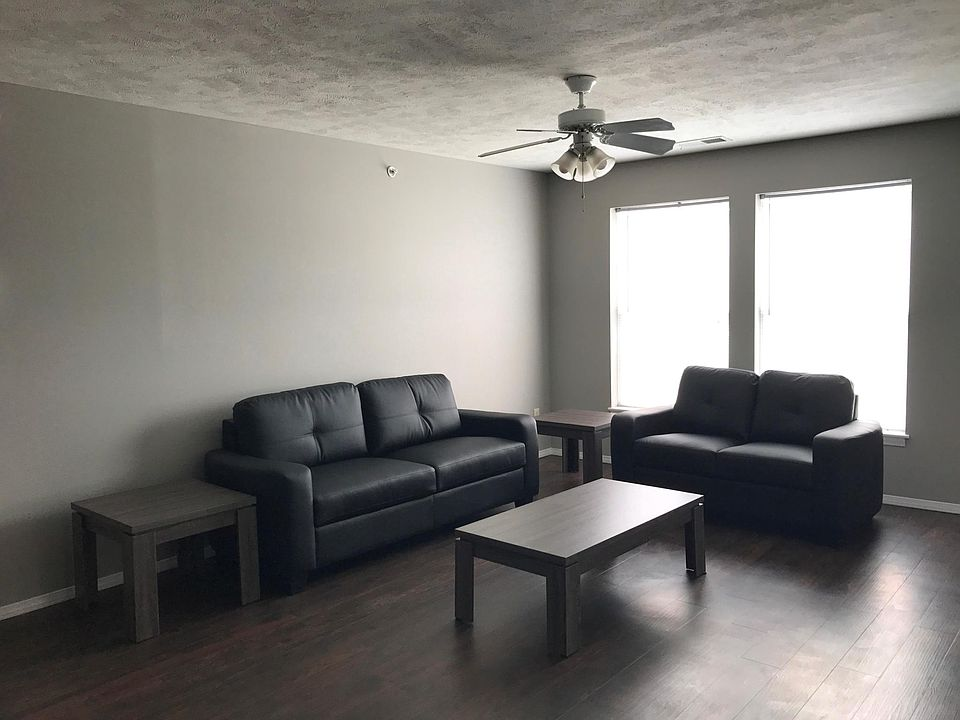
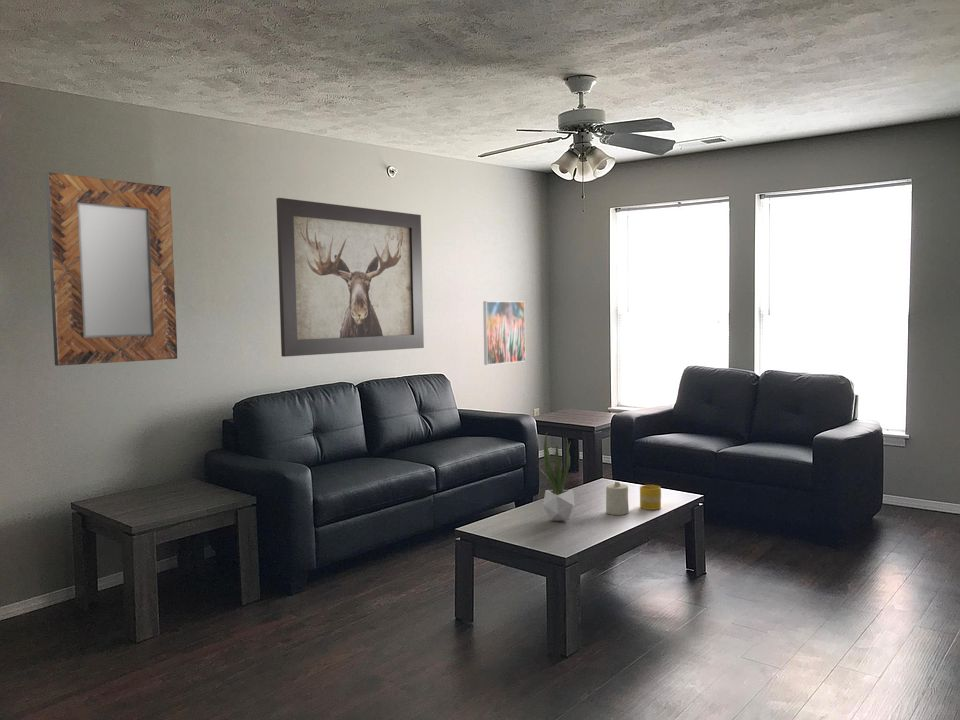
+ mug [639,484,662,511]
+ wall art [275,197,425,358]
+ home mirror [44,171,178,367]
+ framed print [482,300,526,366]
+ candle [605,481,630,516]
+ potted plant [536,431,575,522]
